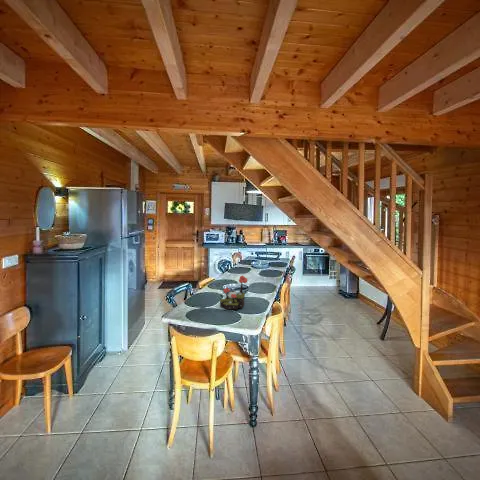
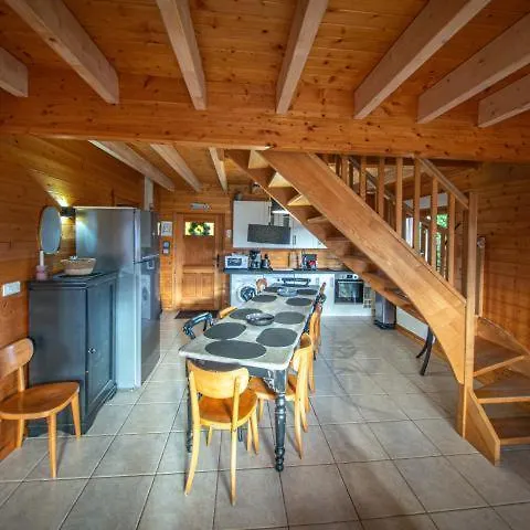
- plant [219,274,248,311]
